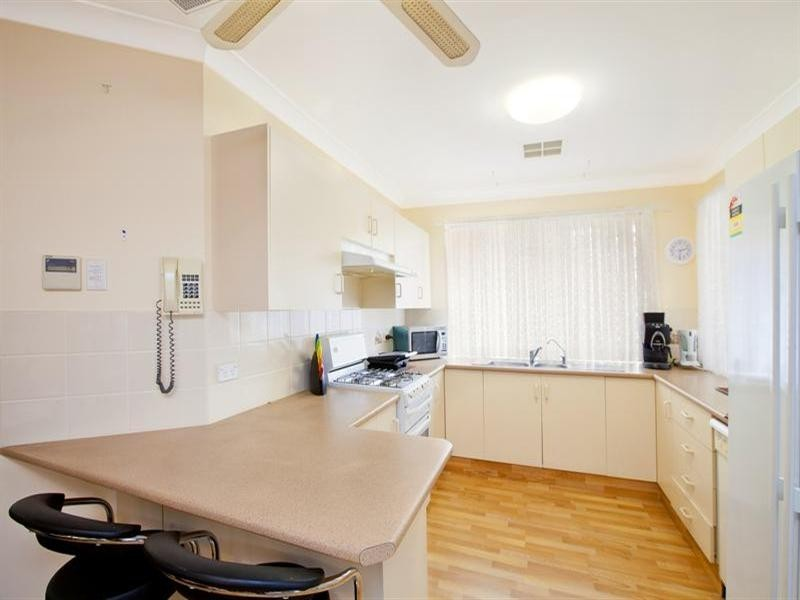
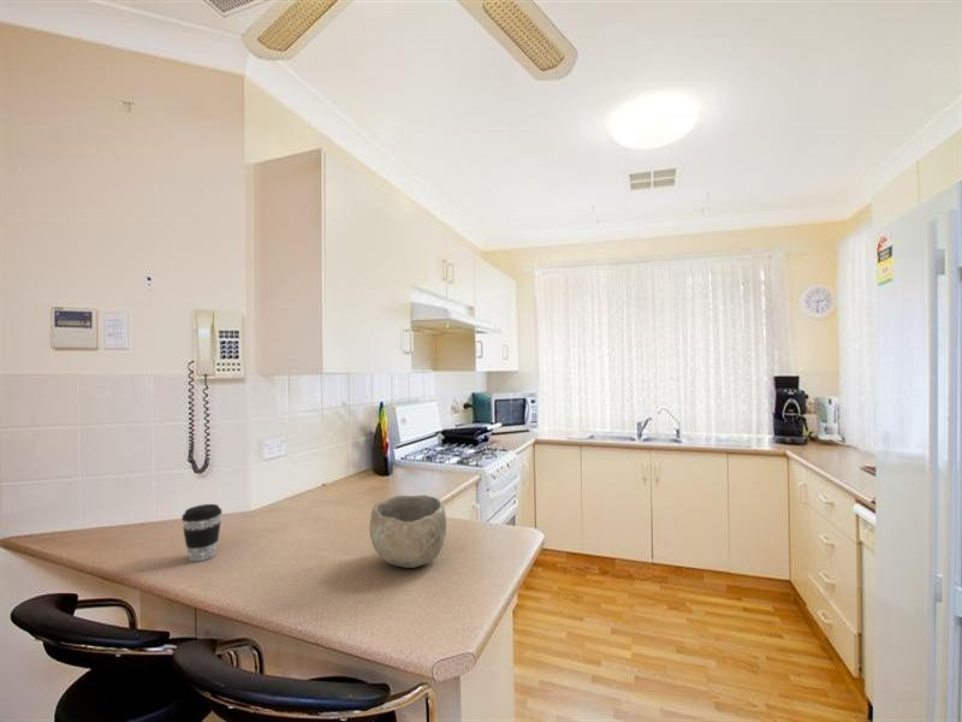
+ bowl [368,495,447,569]
+ coffee cup [180,503,224,563]
